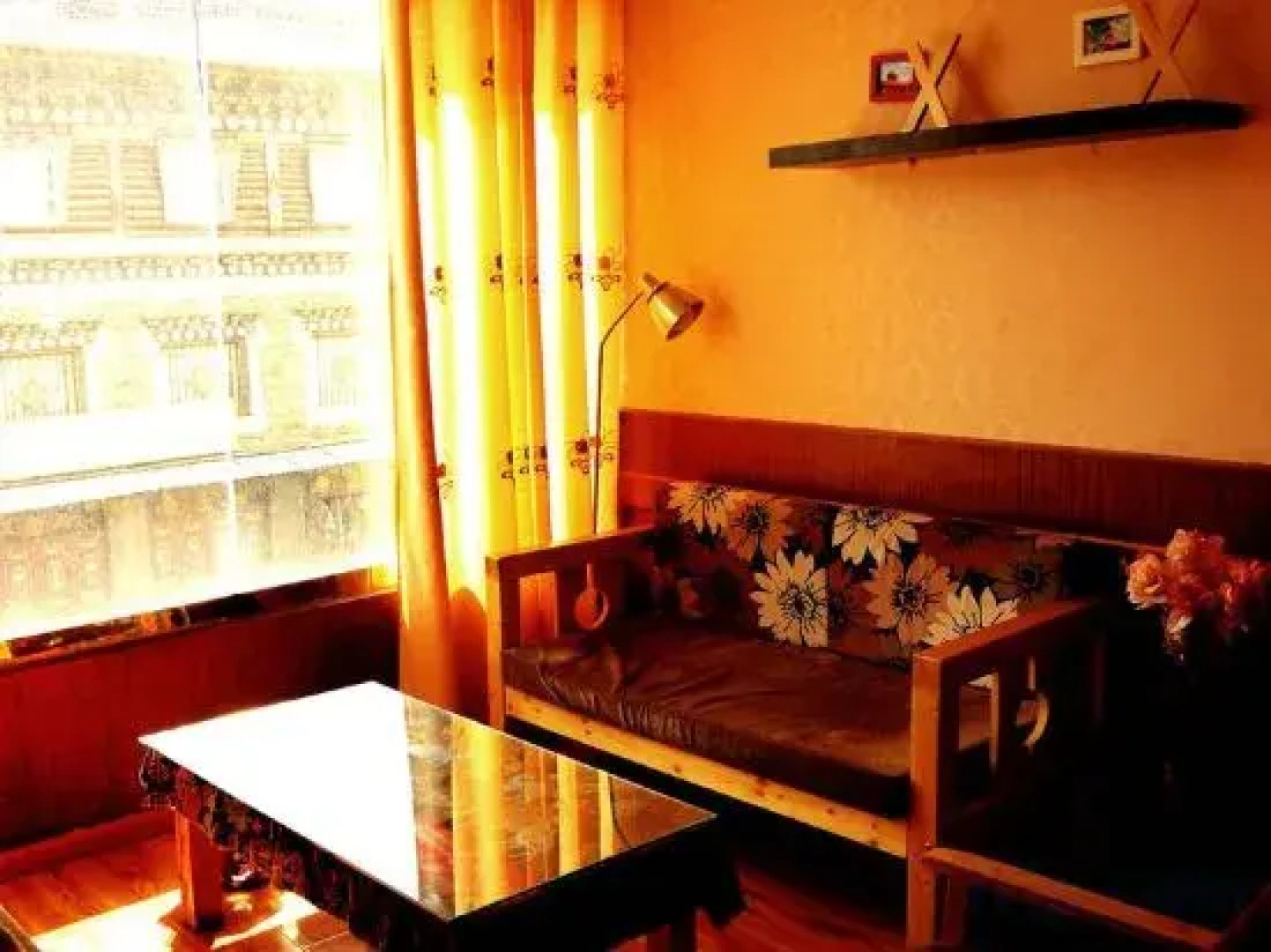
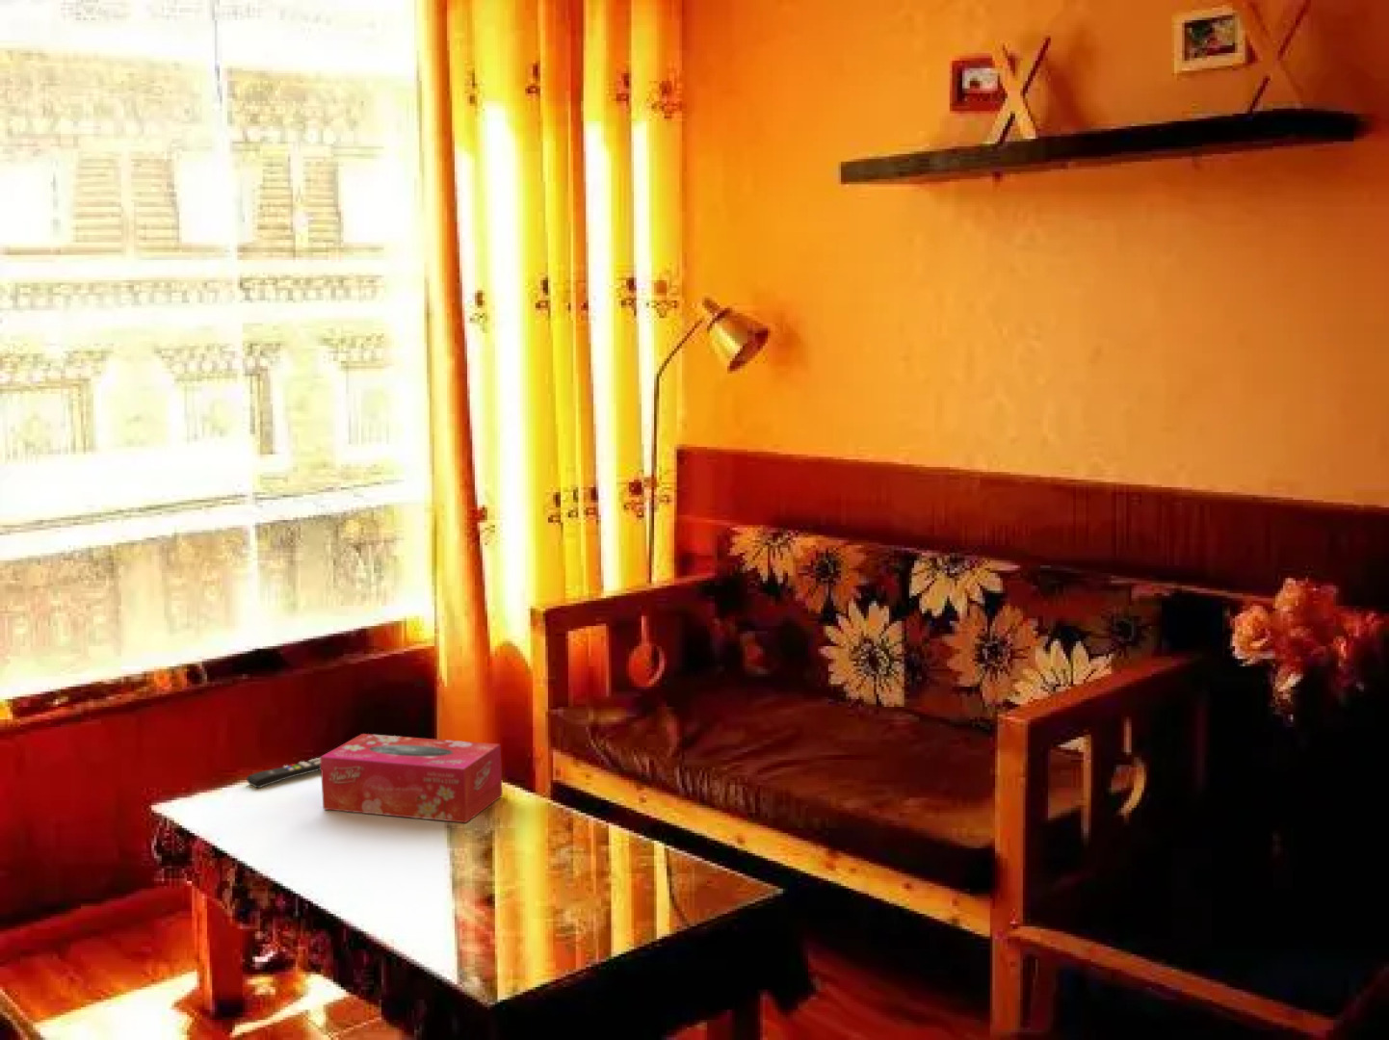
+ remote control [246,757,321,790]
+ tissue box [319,733,503,824]
